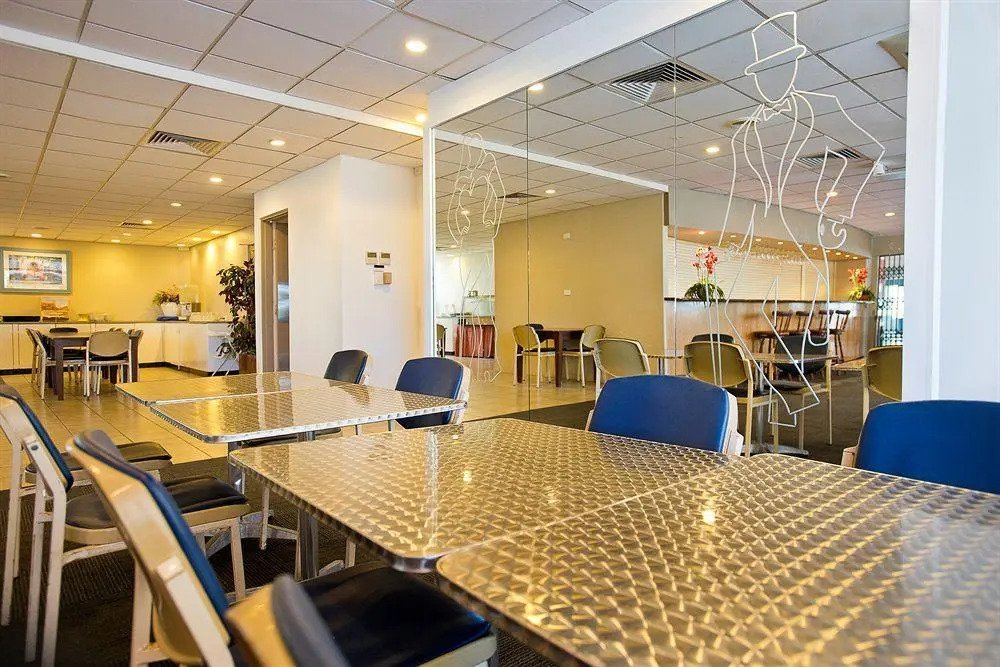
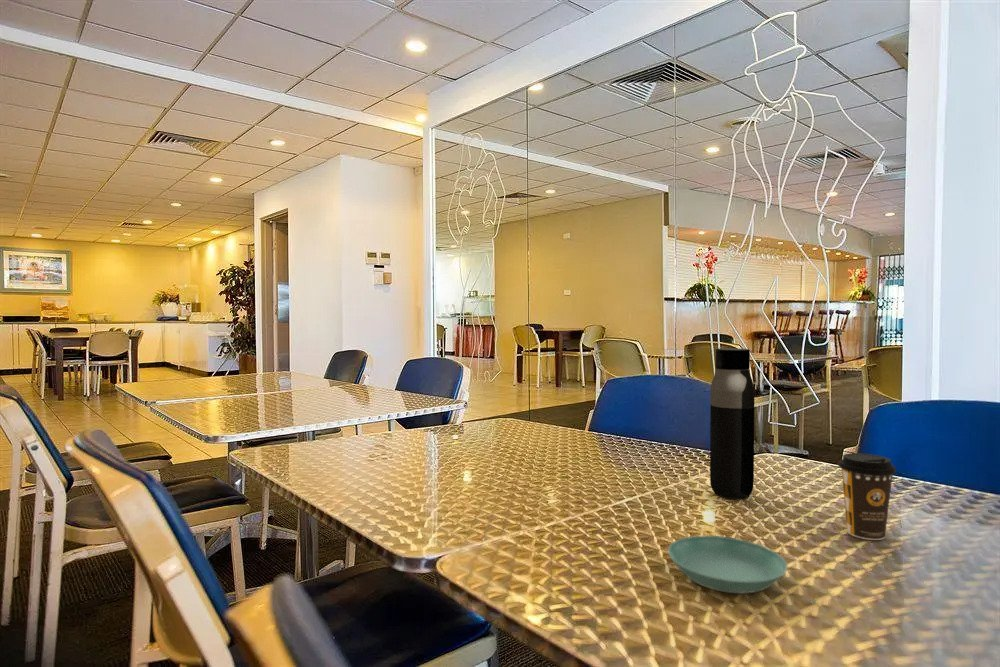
+ coffee cup [837,452,897,541]
+ water bottle [709,347,756,500]
+ saucer [667,535,788,595]
